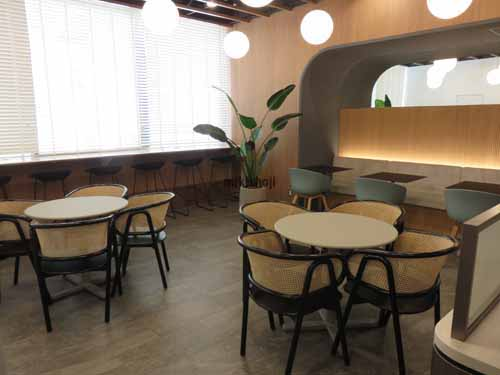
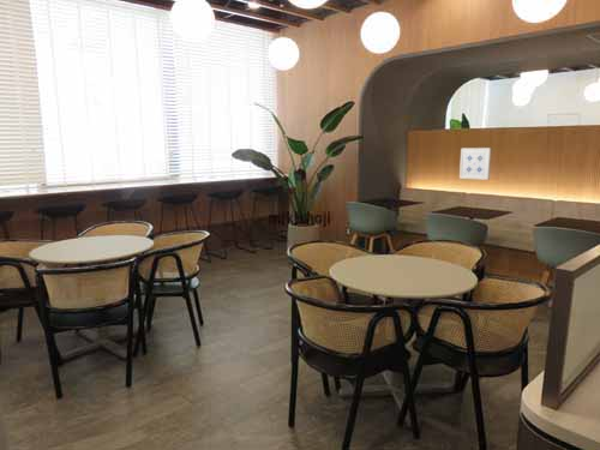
+ wall art [458,146,492,181]
